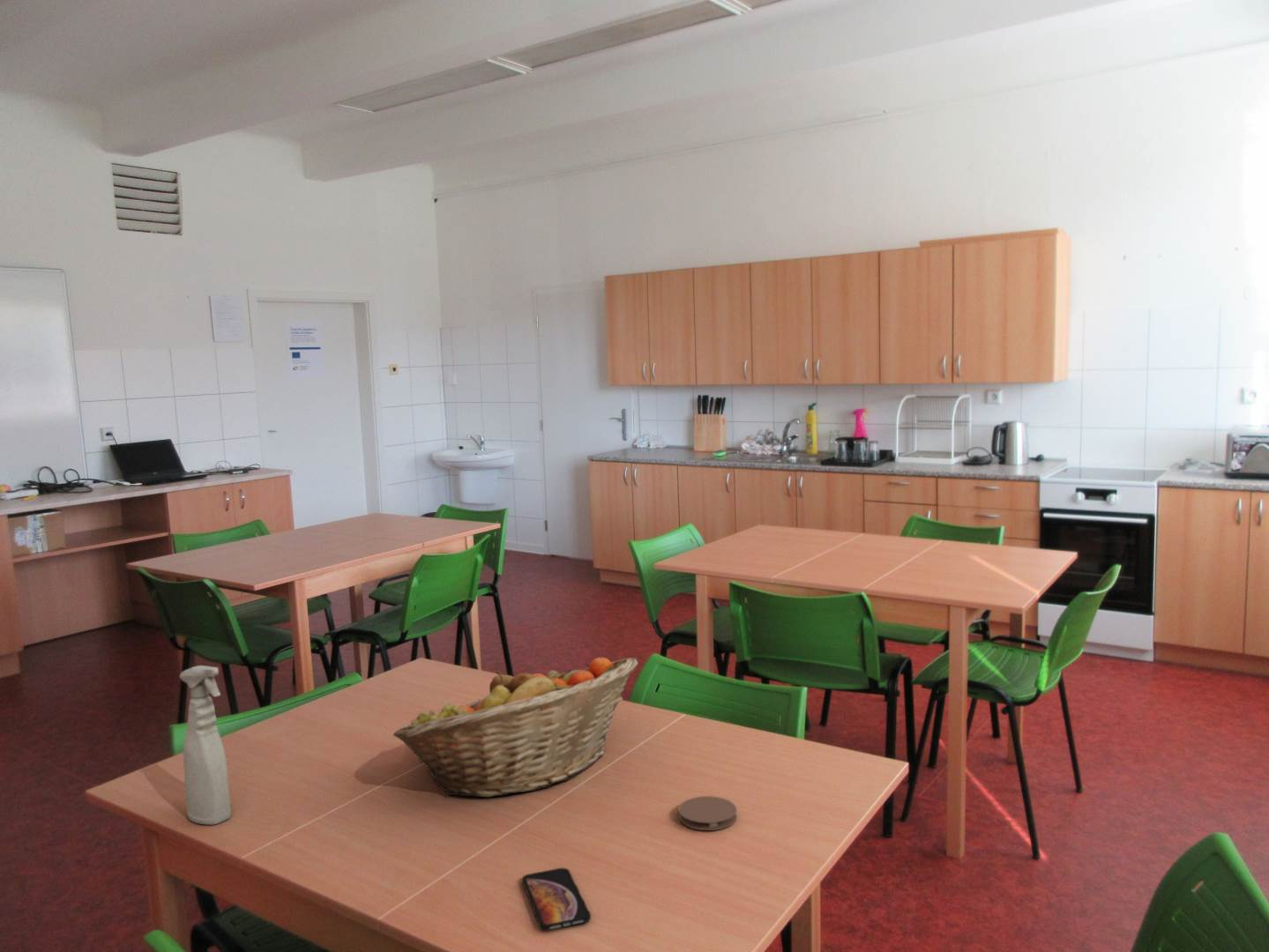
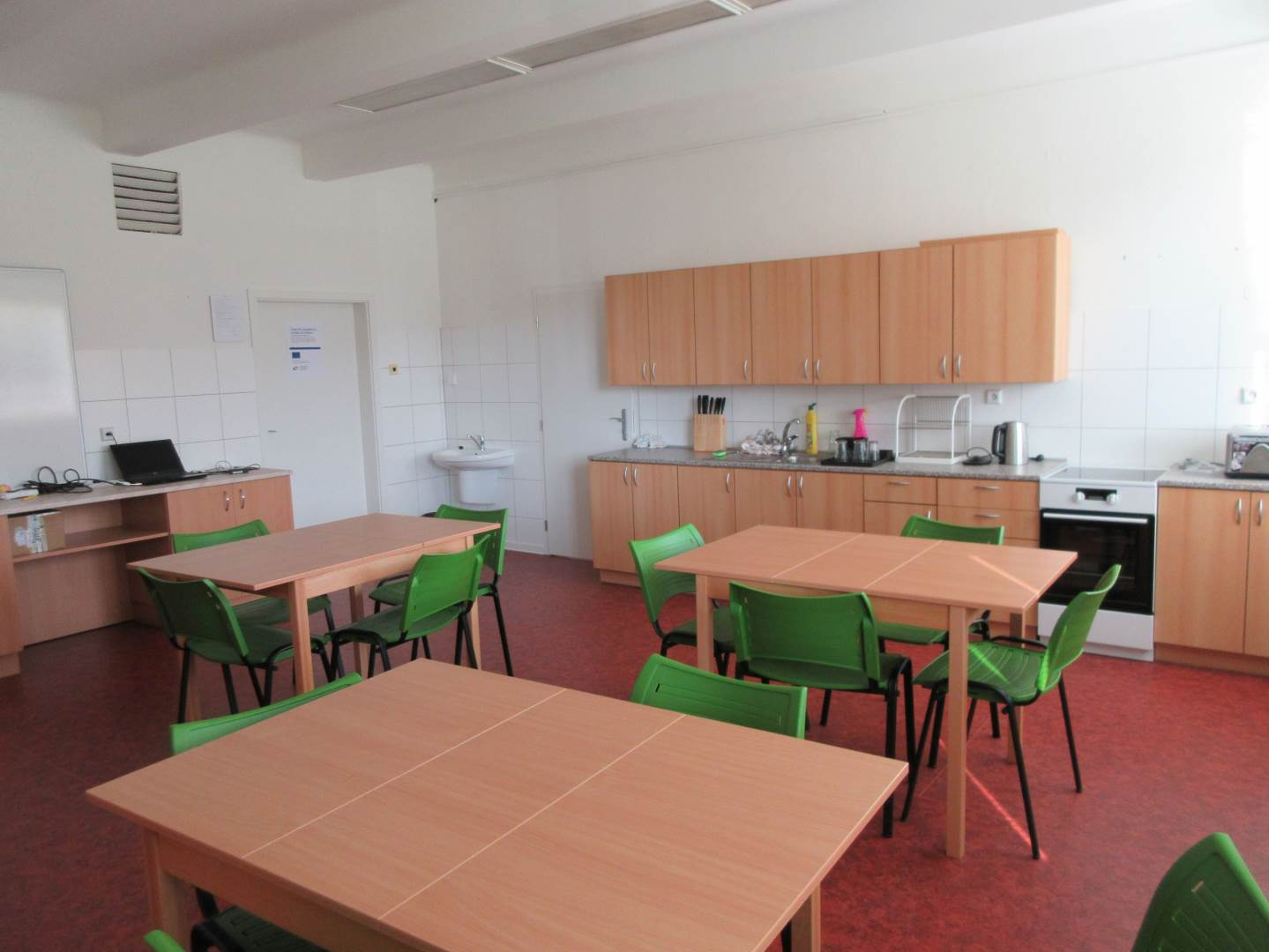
- smartphone [521,867,592,932]
- spray bottle [179,665,232,825]
- coaster [678,795,737,831]
- fruit basket [392,657,638,798]
